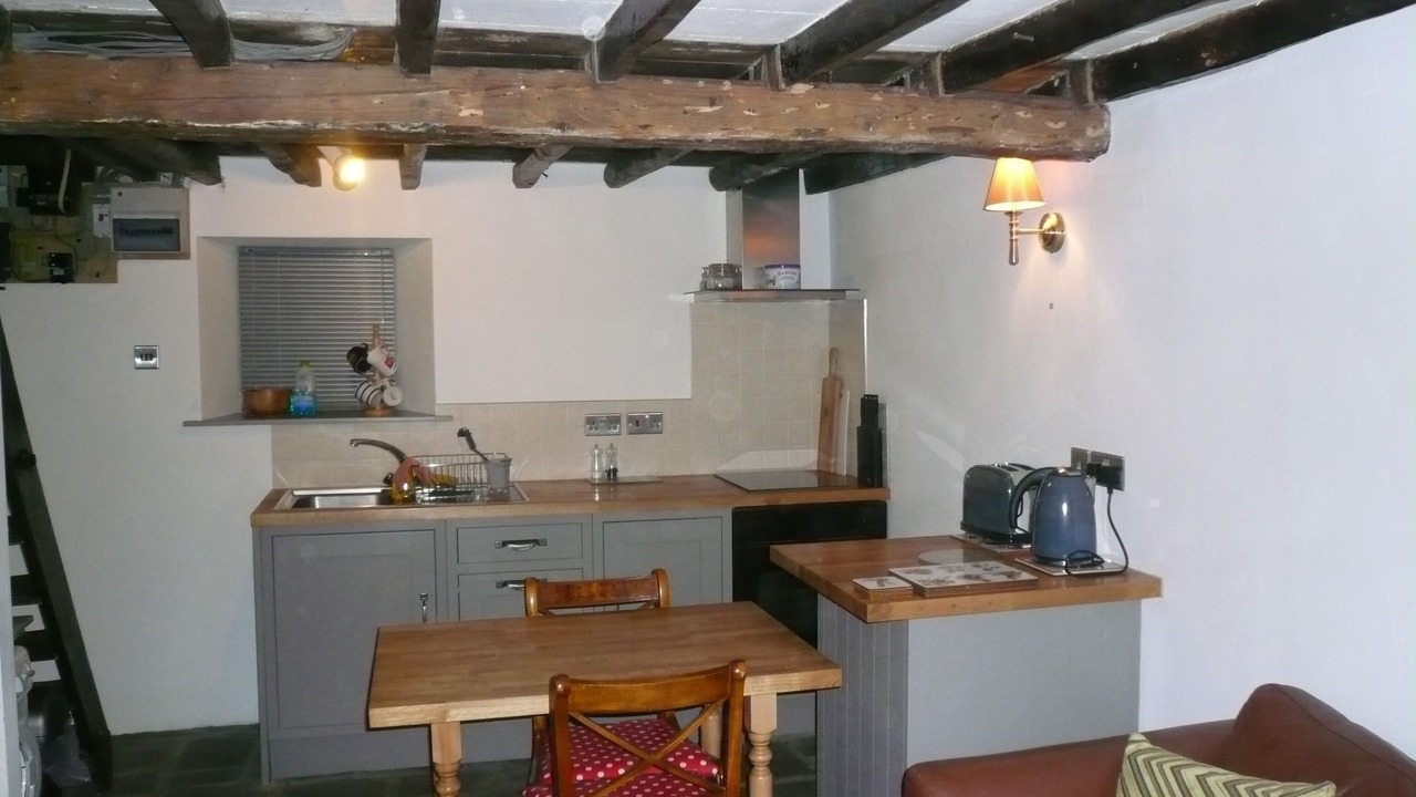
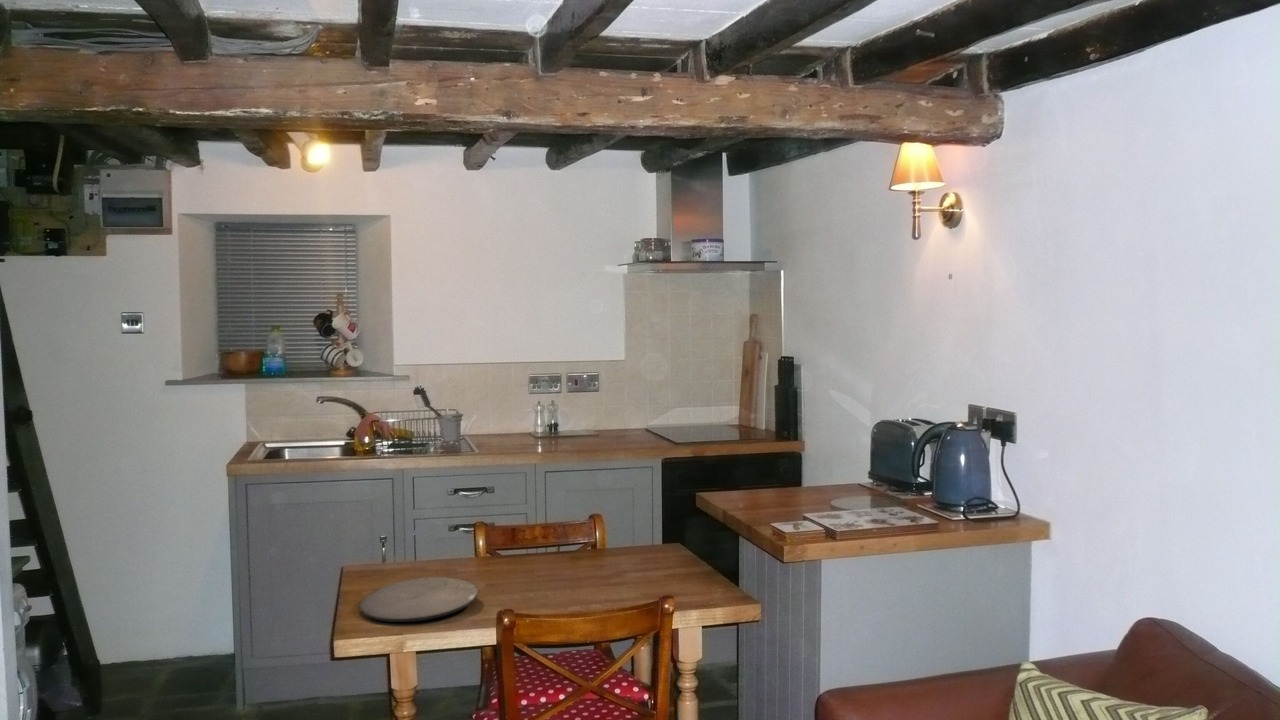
+ plate [358,576,479,623]
